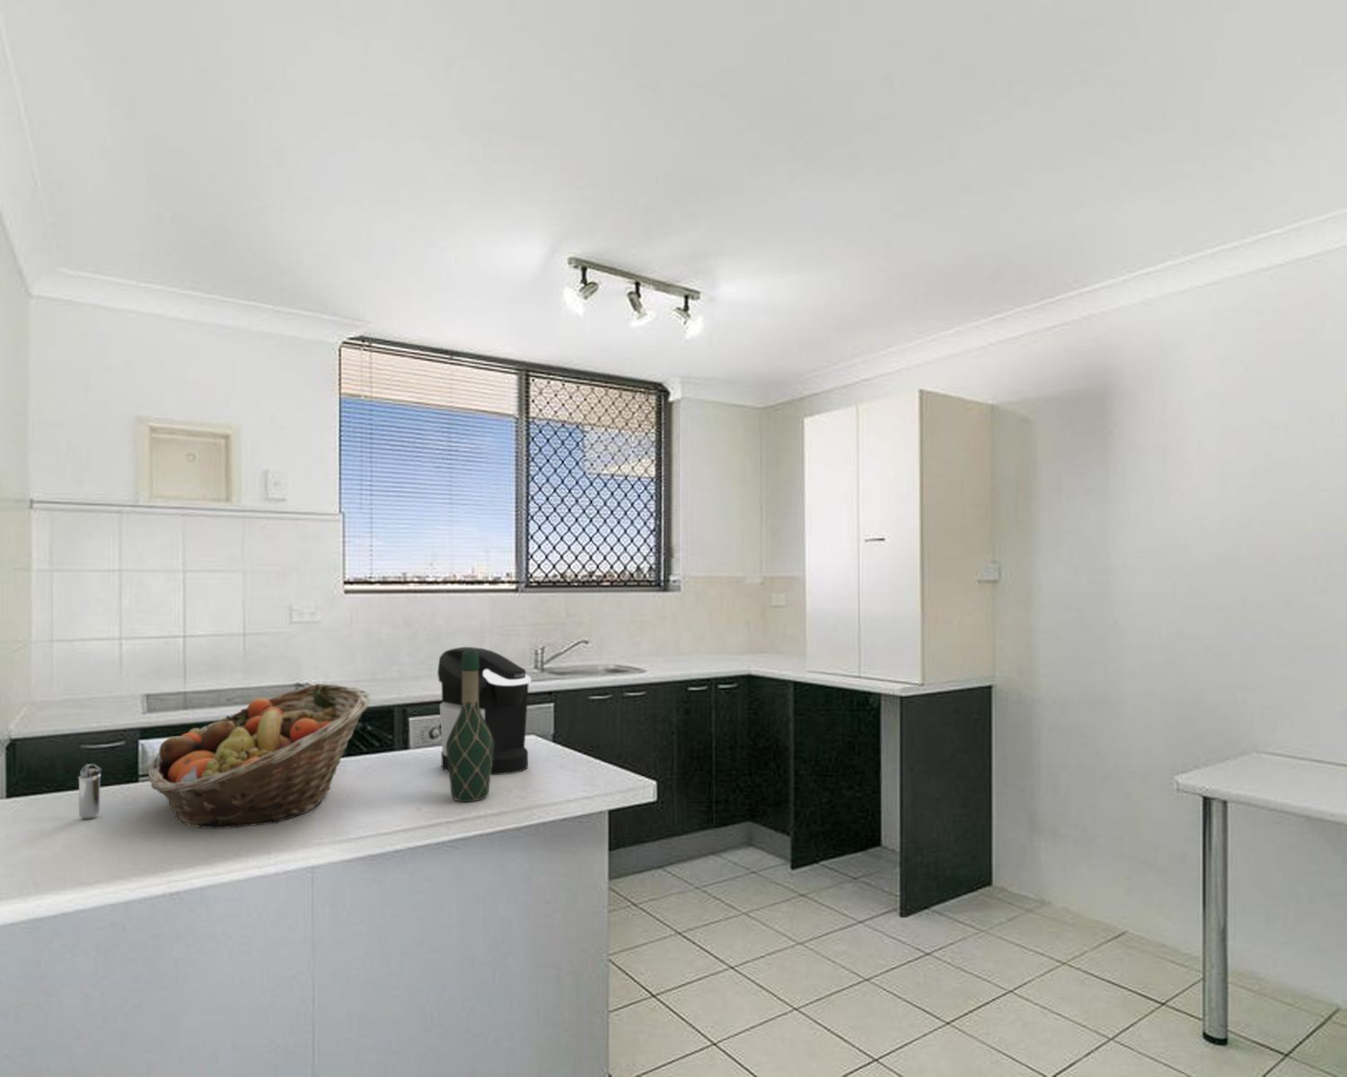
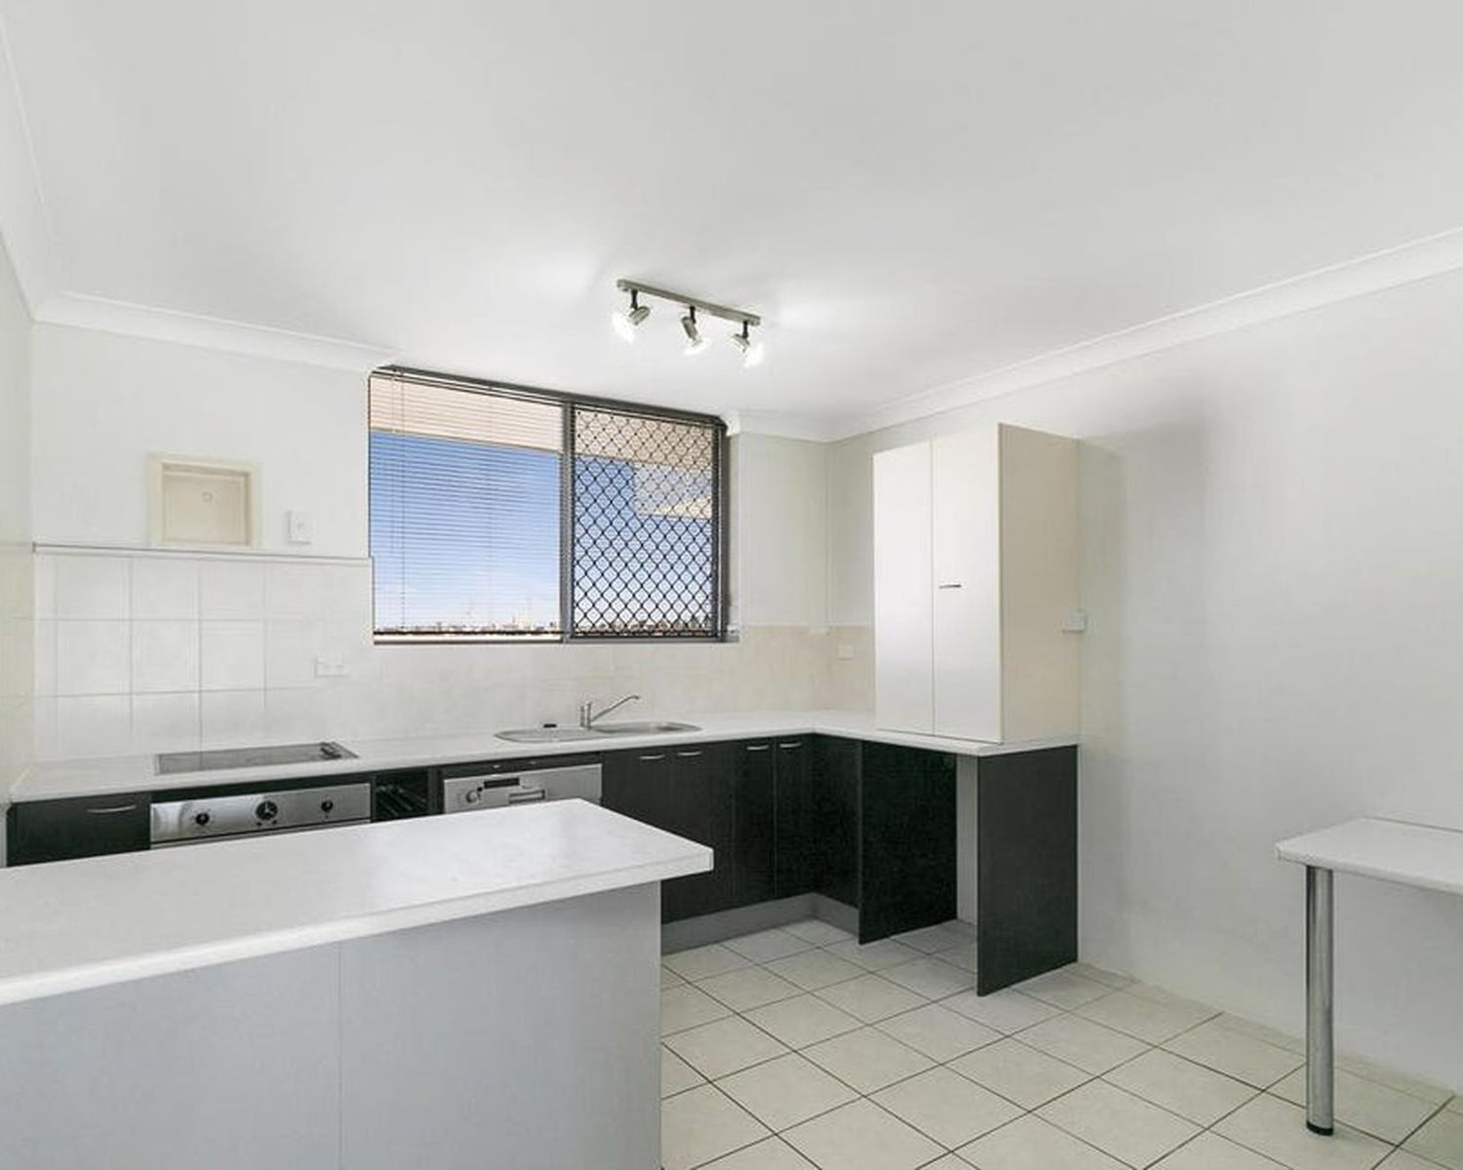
- shaker [77,763,102,820]
- coffee maker [437,646,531,776]
- wine bottle [446,652,494,802]
- fruit basket [147,682,371,830]
